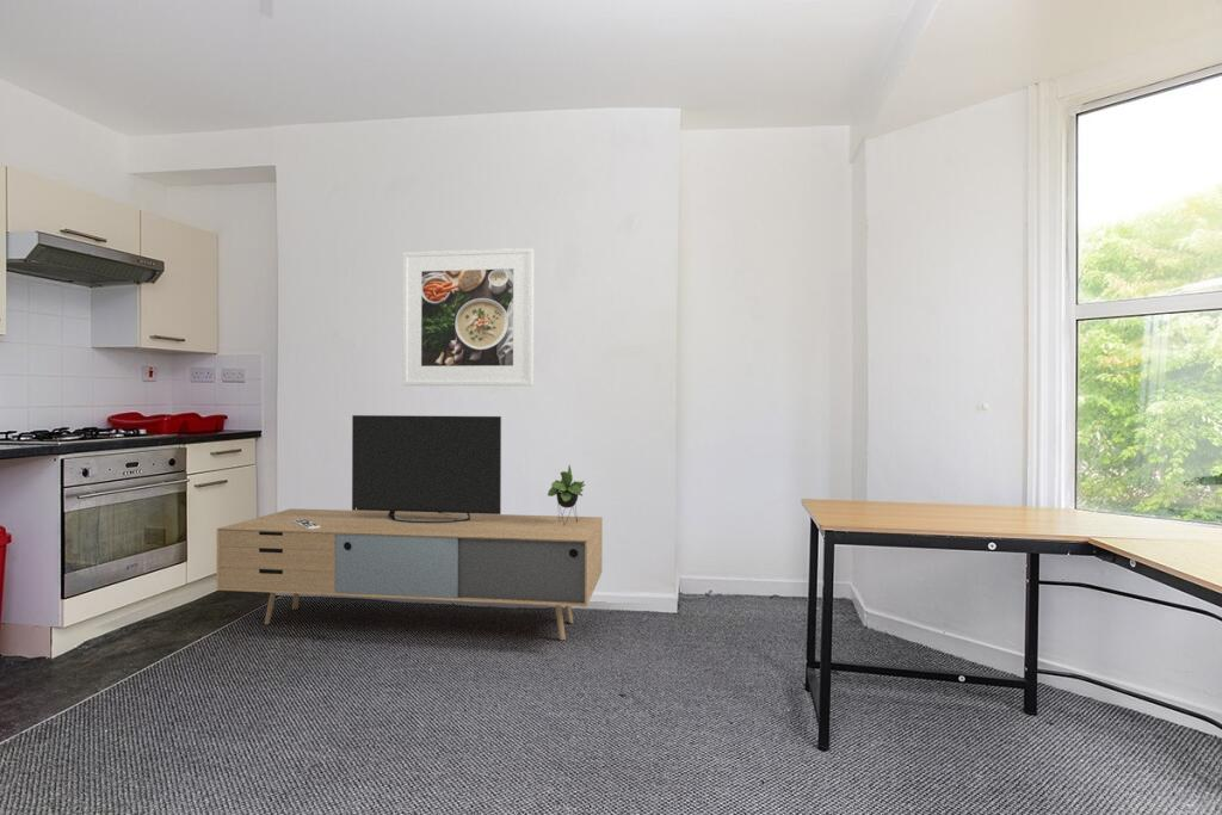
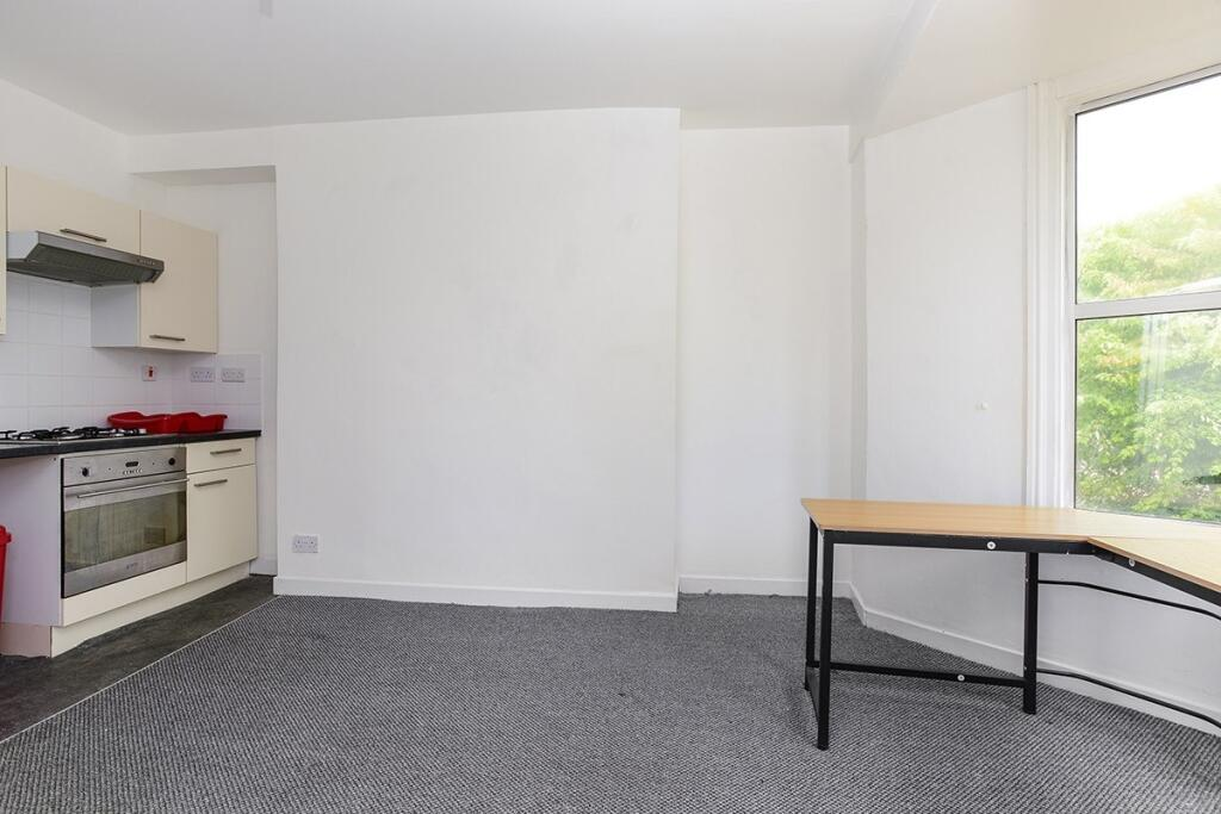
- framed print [401,247,535,387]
- media console [216,414,604,641]
